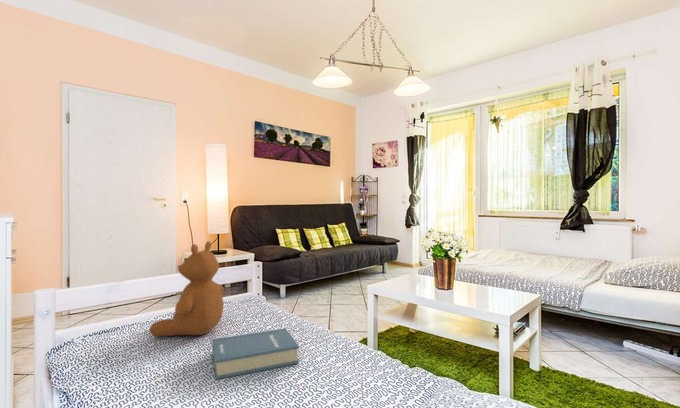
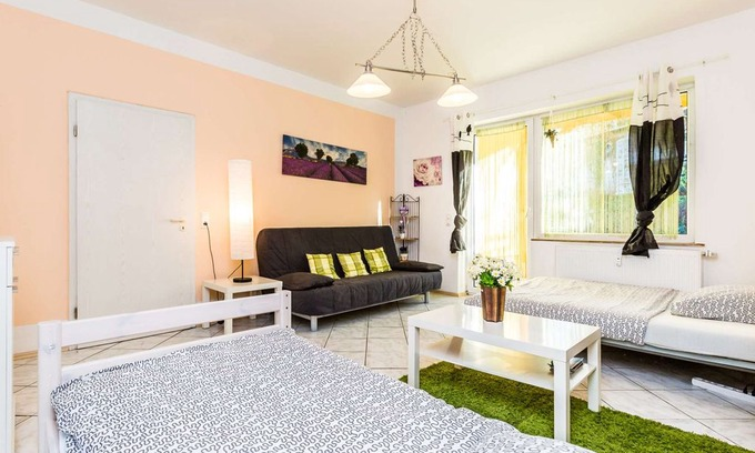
- hardback book [211,327,300,380]
- teddy bear [149,240,225,338]
